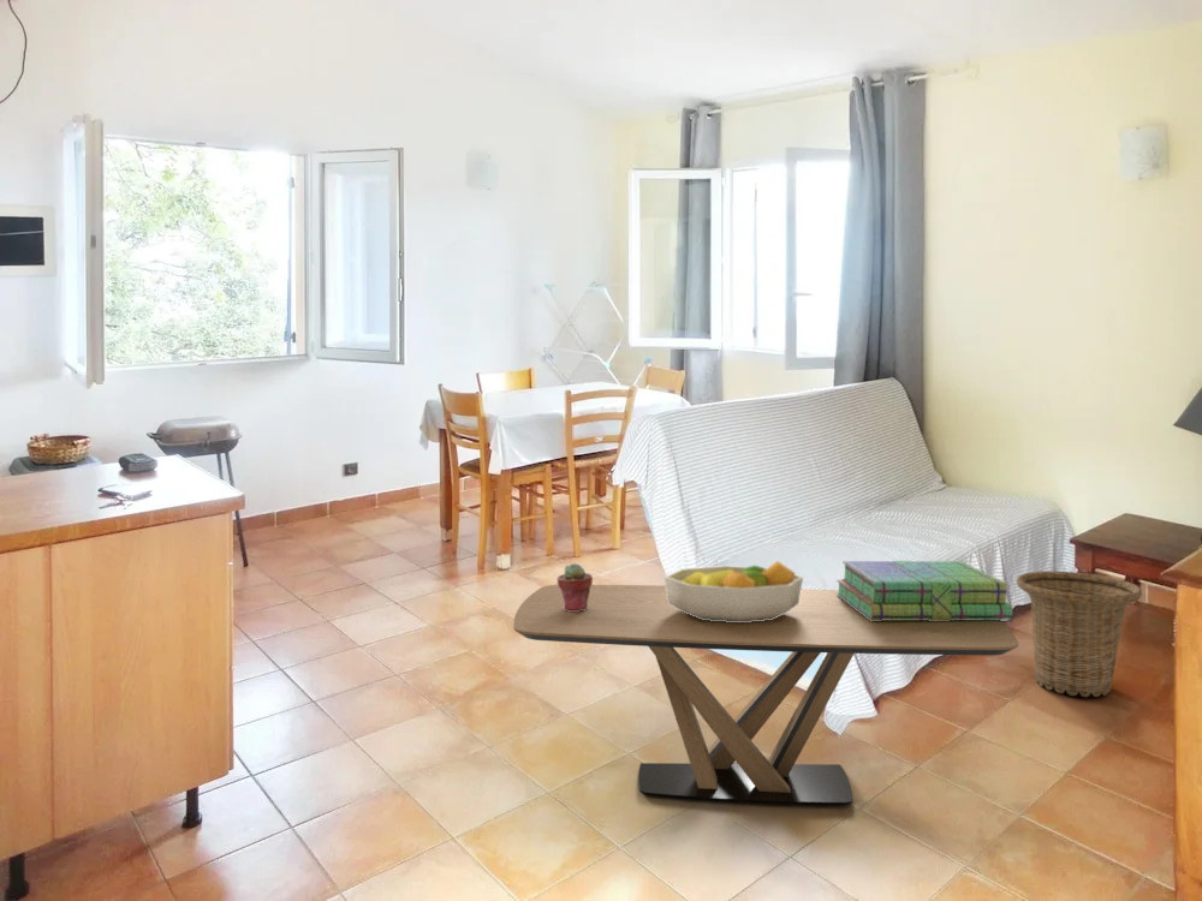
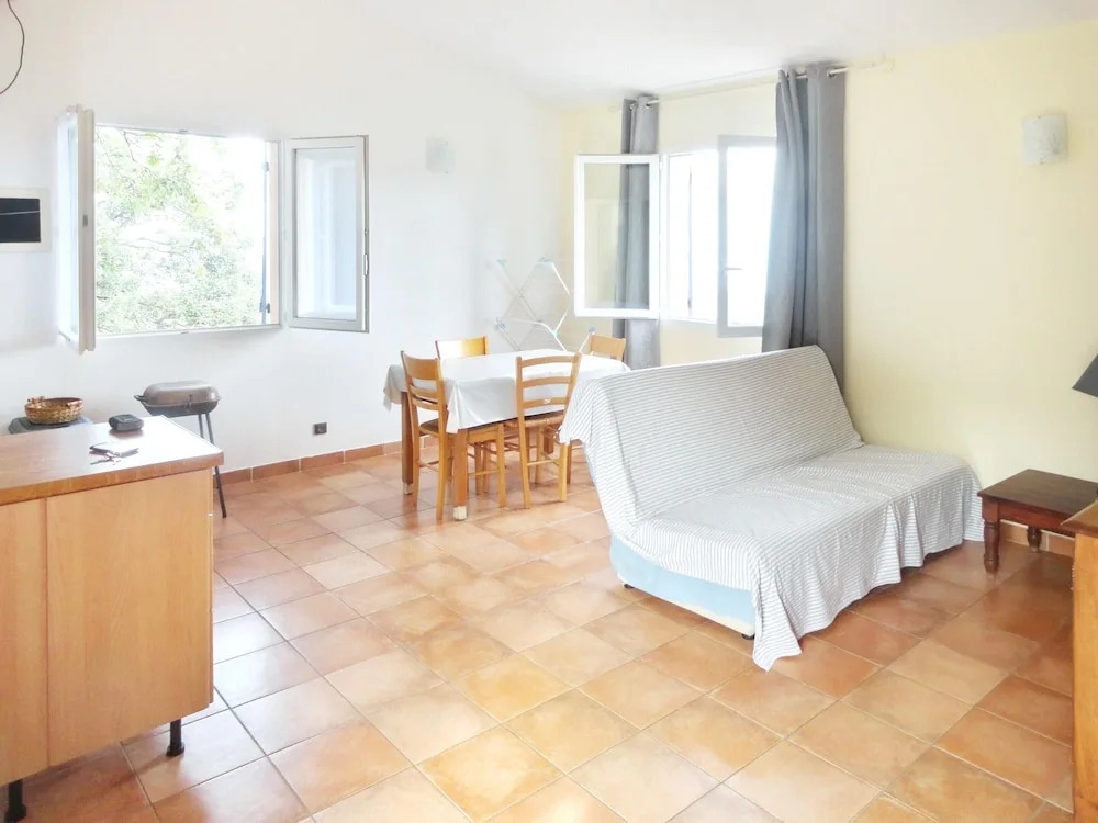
- basket [1016,571,1143,698]
- stack of books [835,560,1013,621]
- fruit bowl [664,560,804,622]
- potted succulent [557,562,594,611]
- coffee table [512,584,1019,805]
